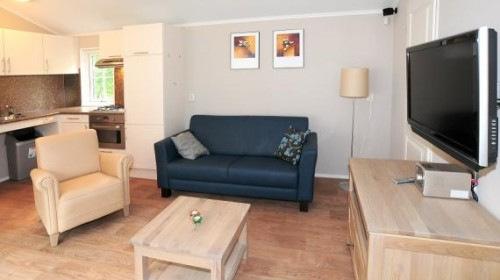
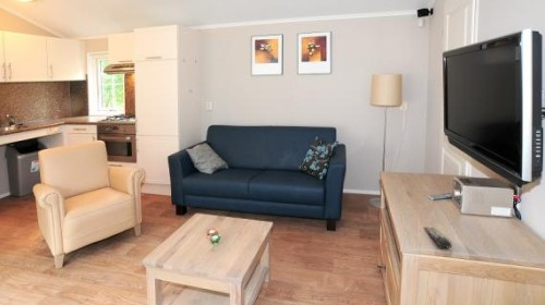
+ remote control [423,227,453,248]
